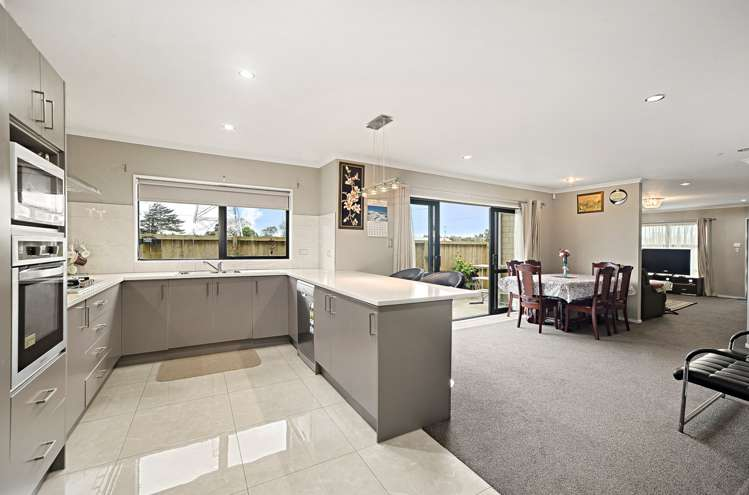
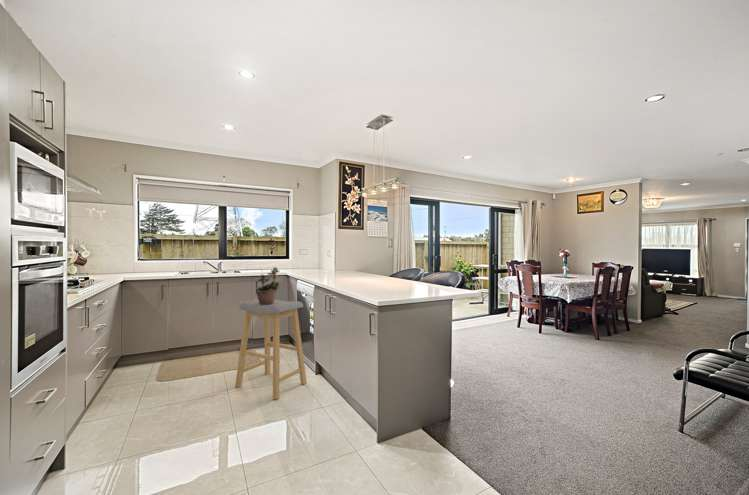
+ potted plant [254,266,281,305]
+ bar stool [234,299,308,400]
